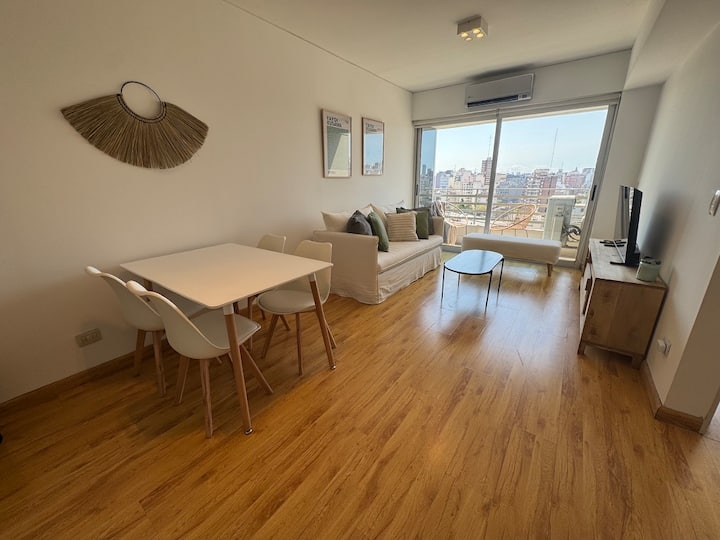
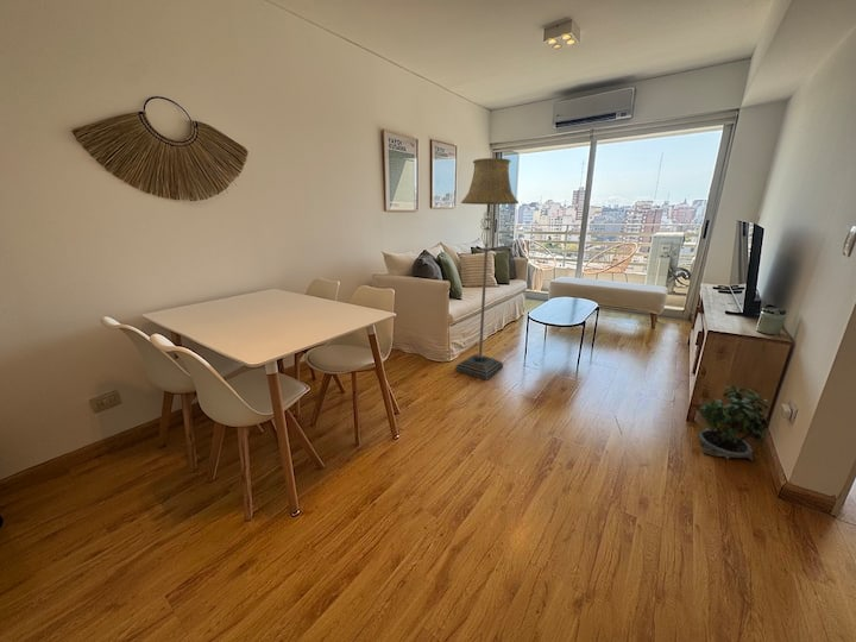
+ potted plant [698,384,770,462]
+ floor lamp [454,157,520,382]
